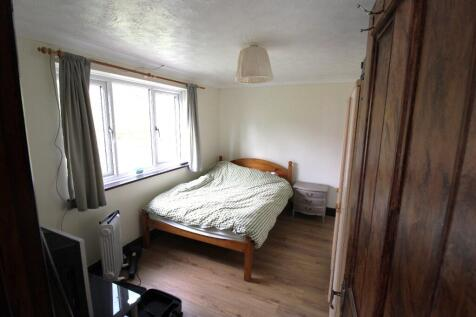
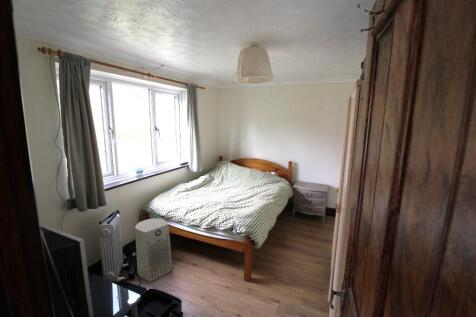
+ fan [134,217,174,283]
